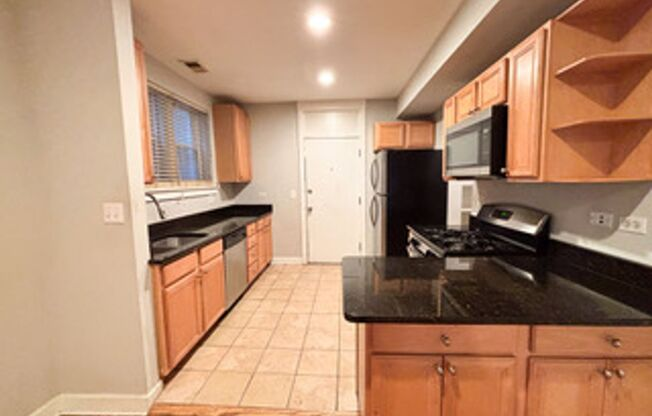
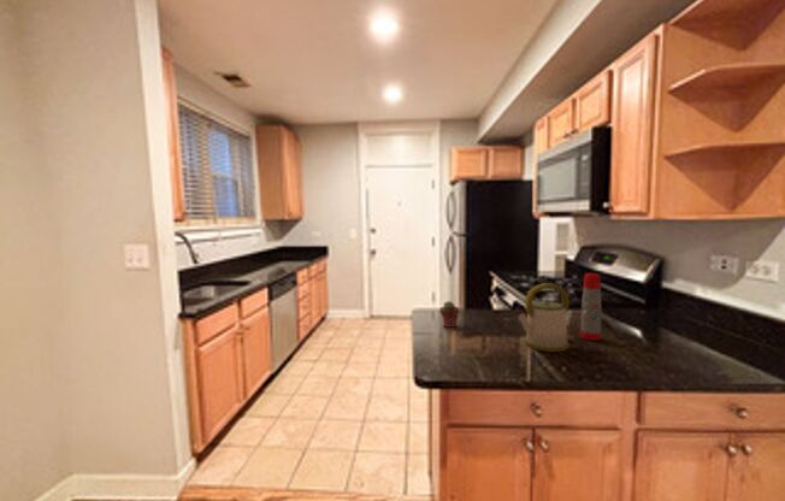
+ water bottle [580,272,602,342]
+ potted succulent [438,300,460,329]
+ kettle [517,282,571,353]
